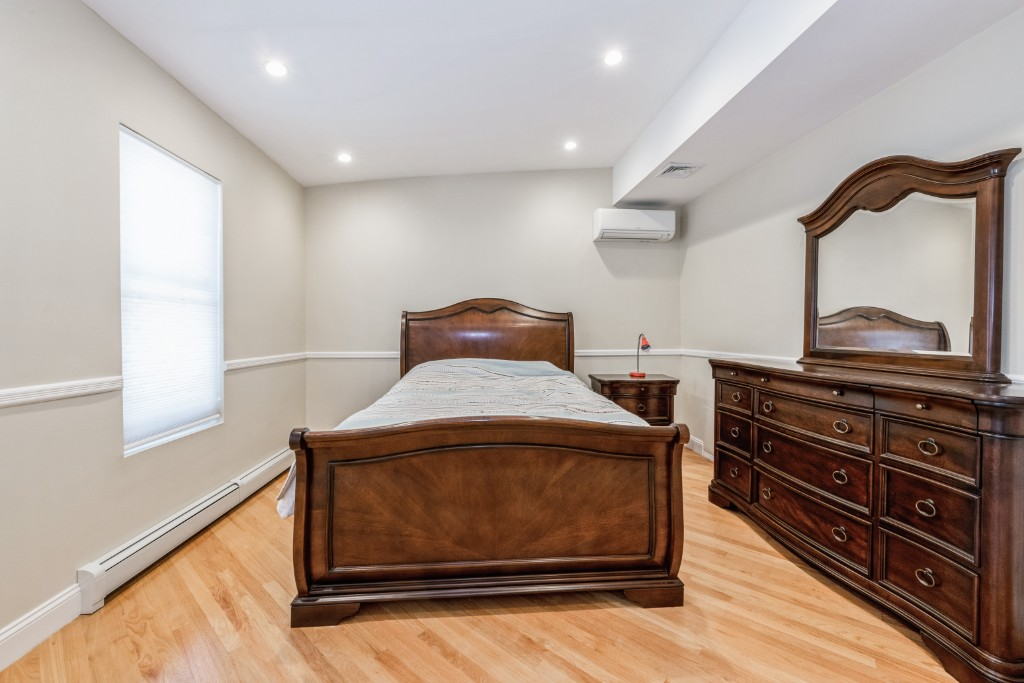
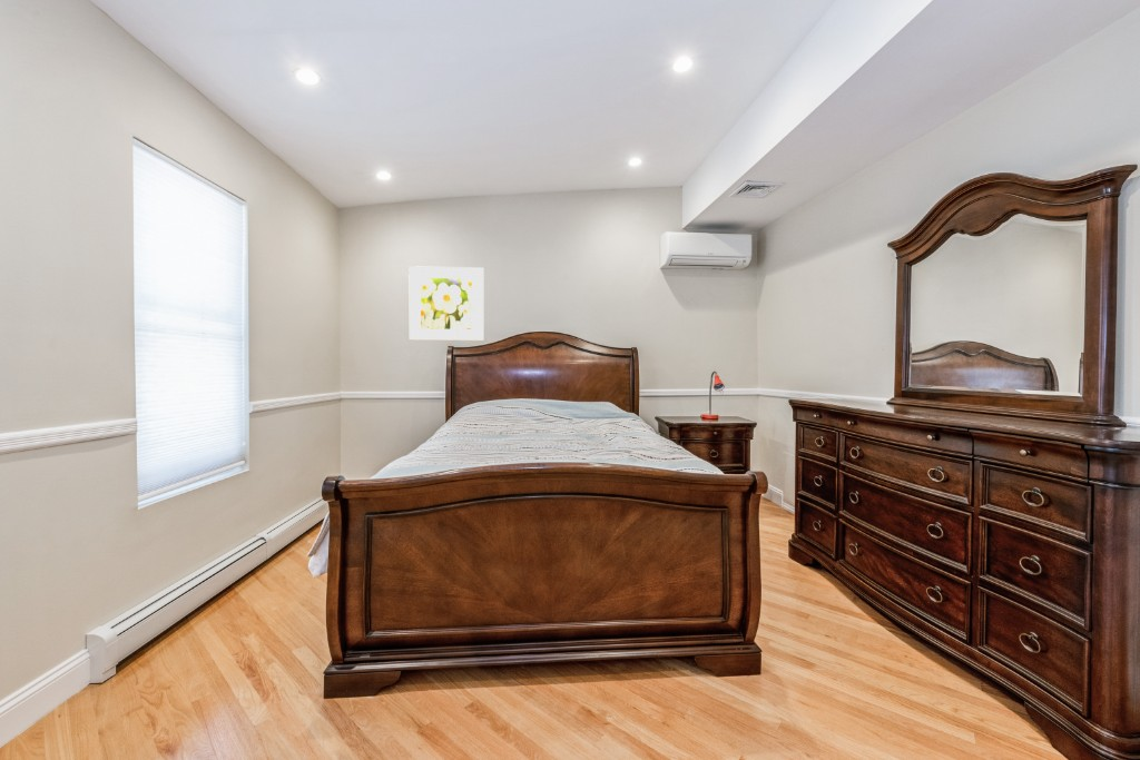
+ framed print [407,265,484,342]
